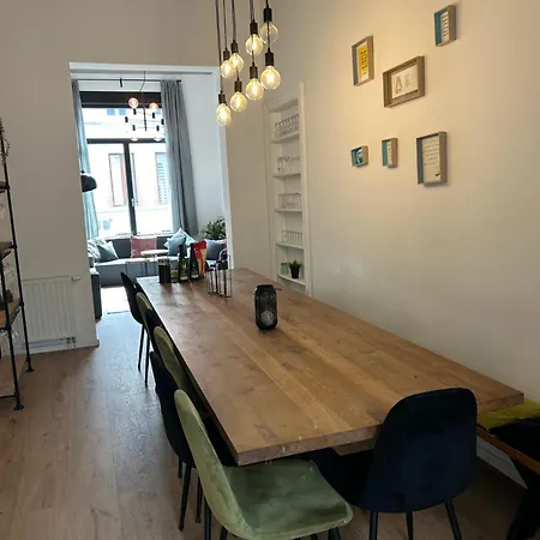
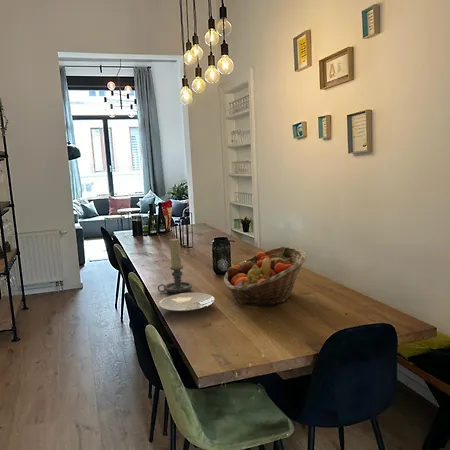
+ plate [158,292,216,313]
+ fruit basket [223,246,307,307]
+ candle holder [157,237,193,294]
